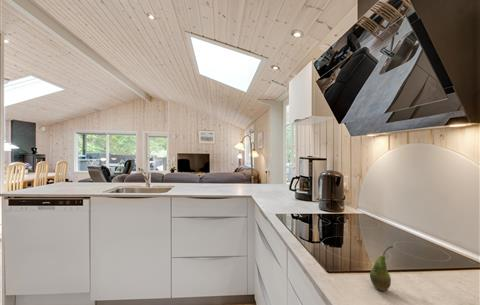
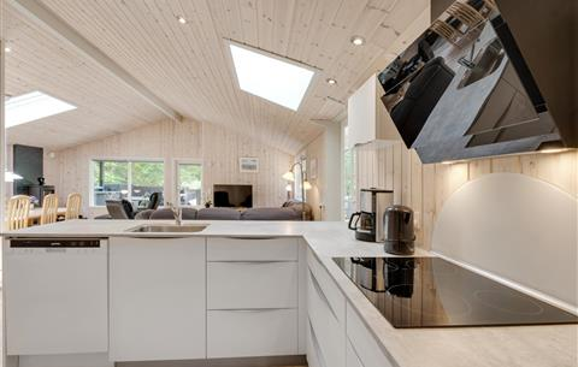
- fruit [369,245,394,292]
